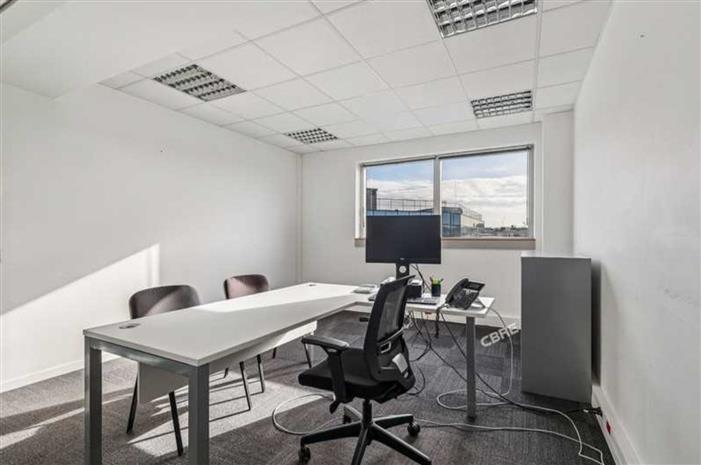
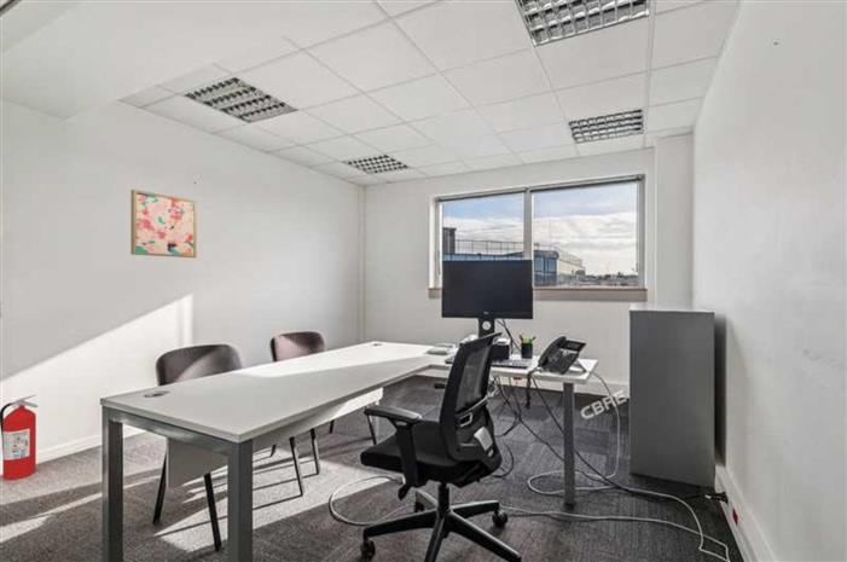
+ fire extinguisher [0,394,40,481]
+ wall art [129,189,198,259]
